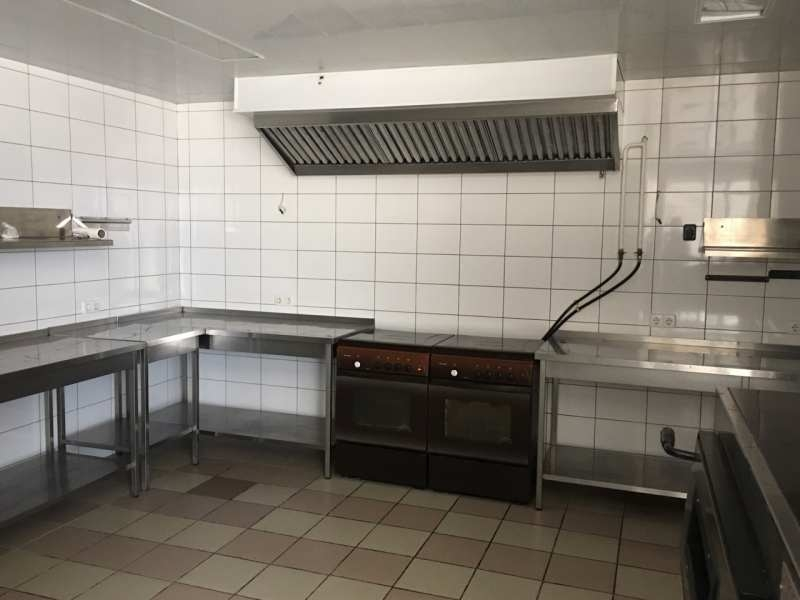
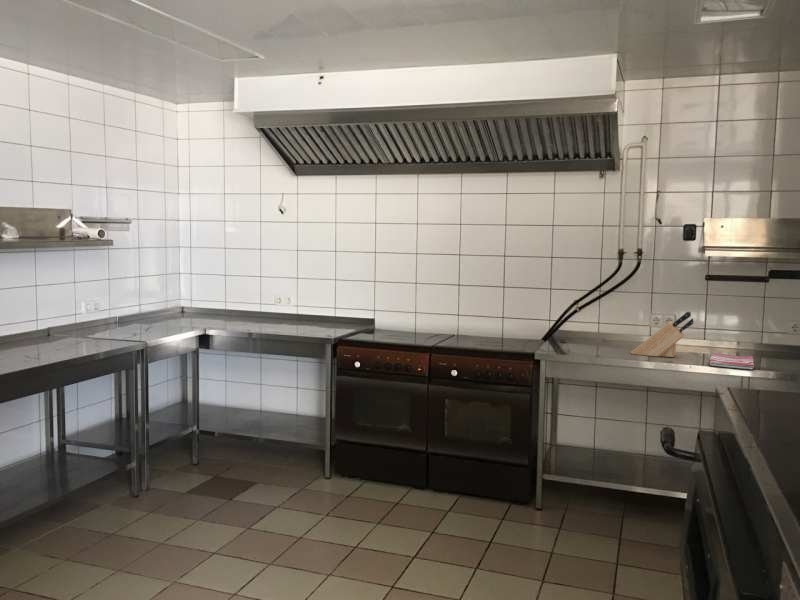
+ knife block [630,311,694,358]
+ dish towel [708,352,755,370]
